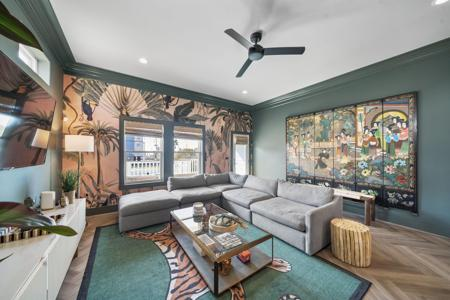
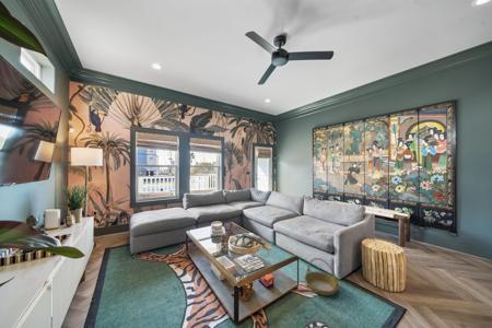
+ basket [304,257,341,296]
